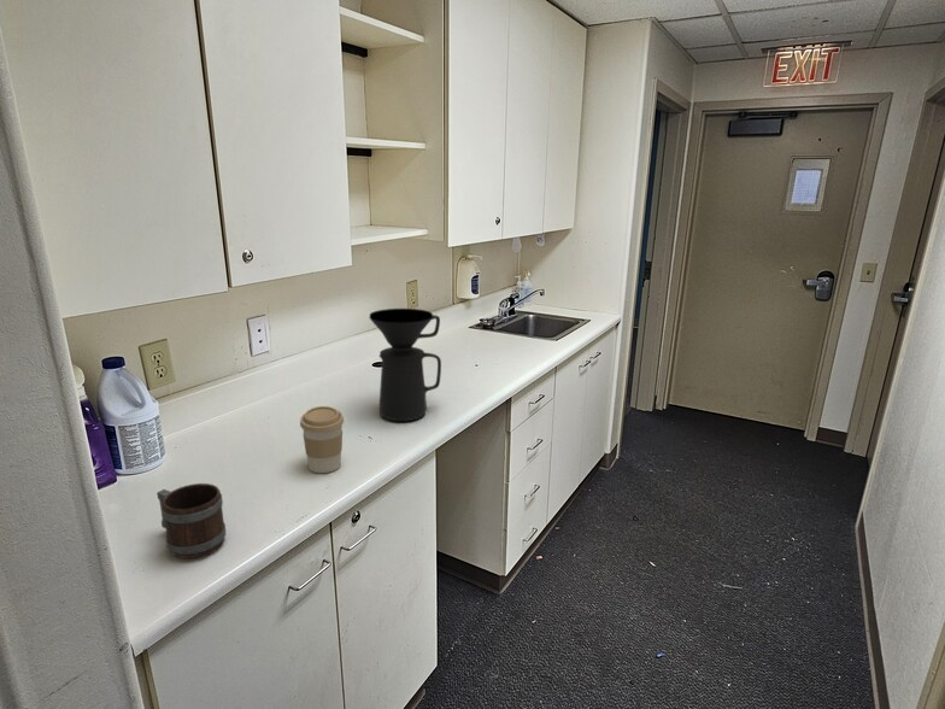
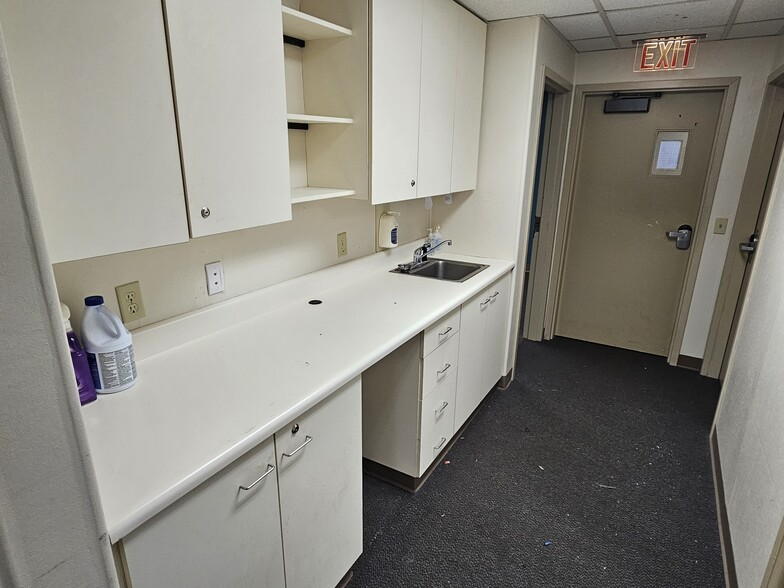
- coffee maker [369,307,442,422]
- coffee cup [299,405,345,474]
- mug [155,482,227,559]
